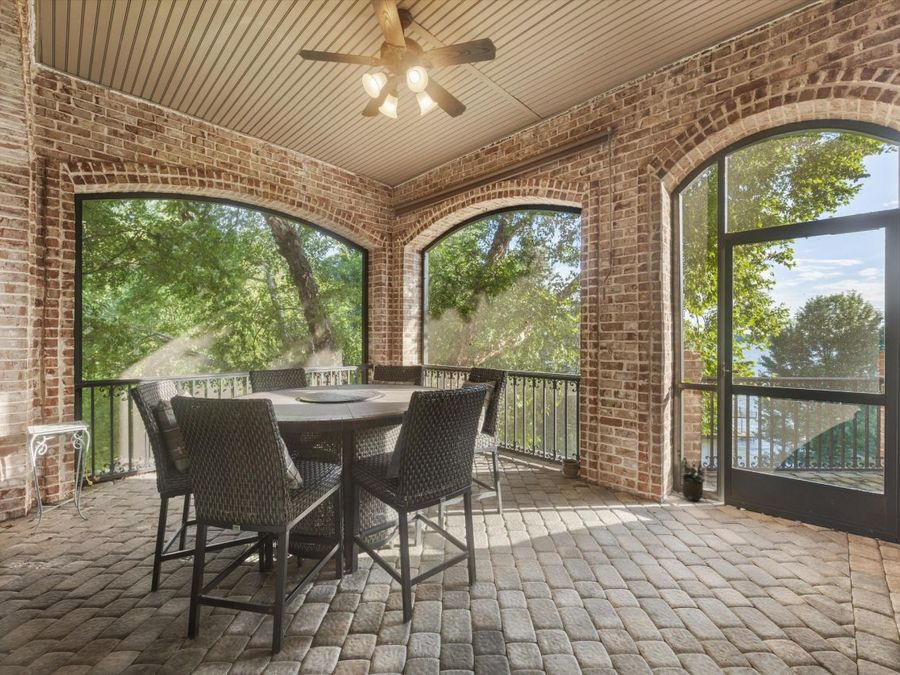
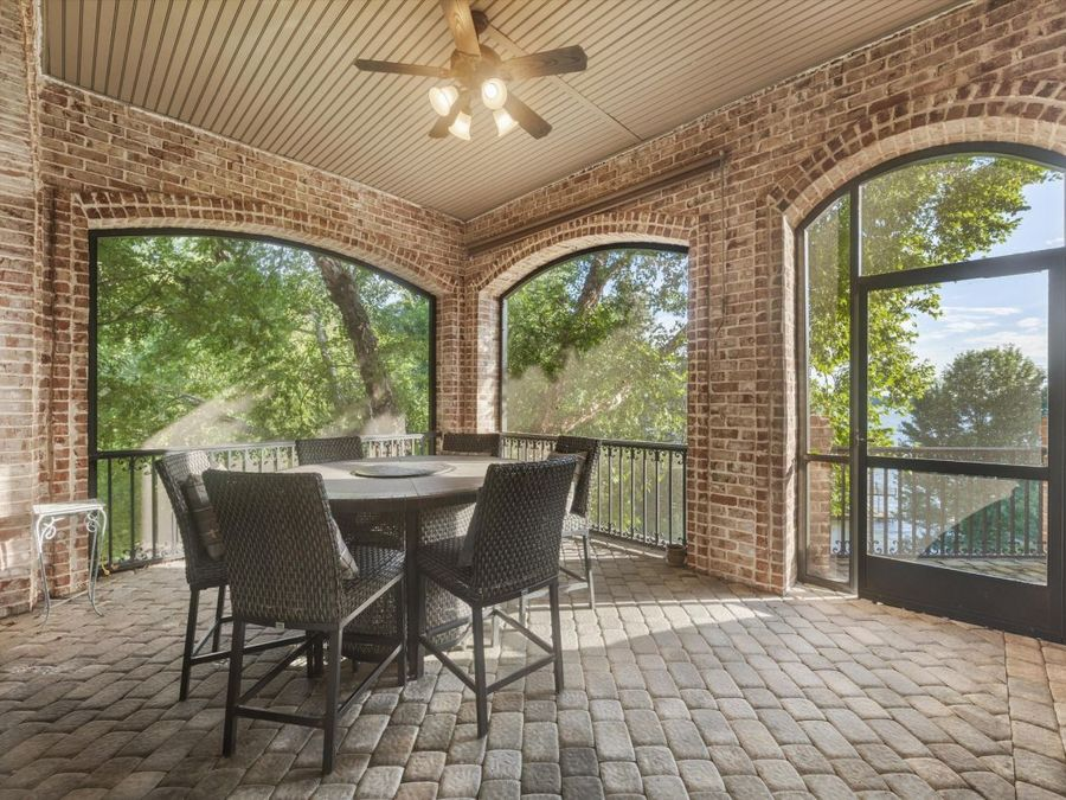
- potted plant [676,449,707,502]
